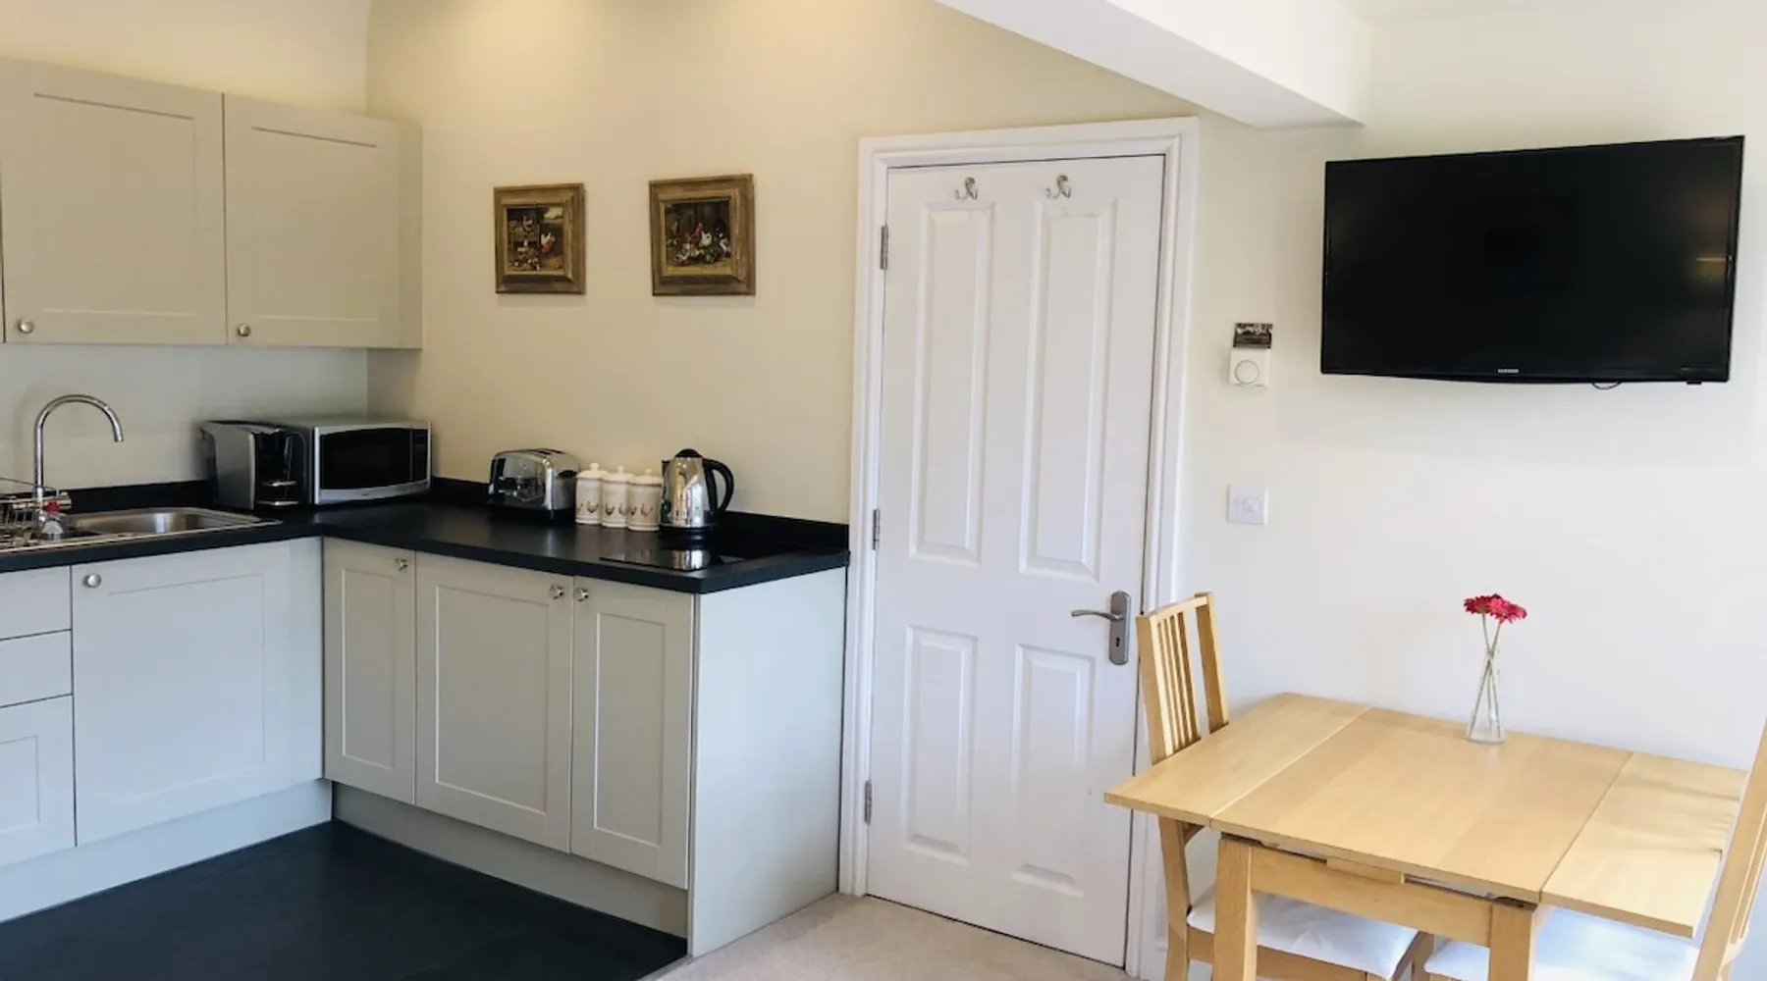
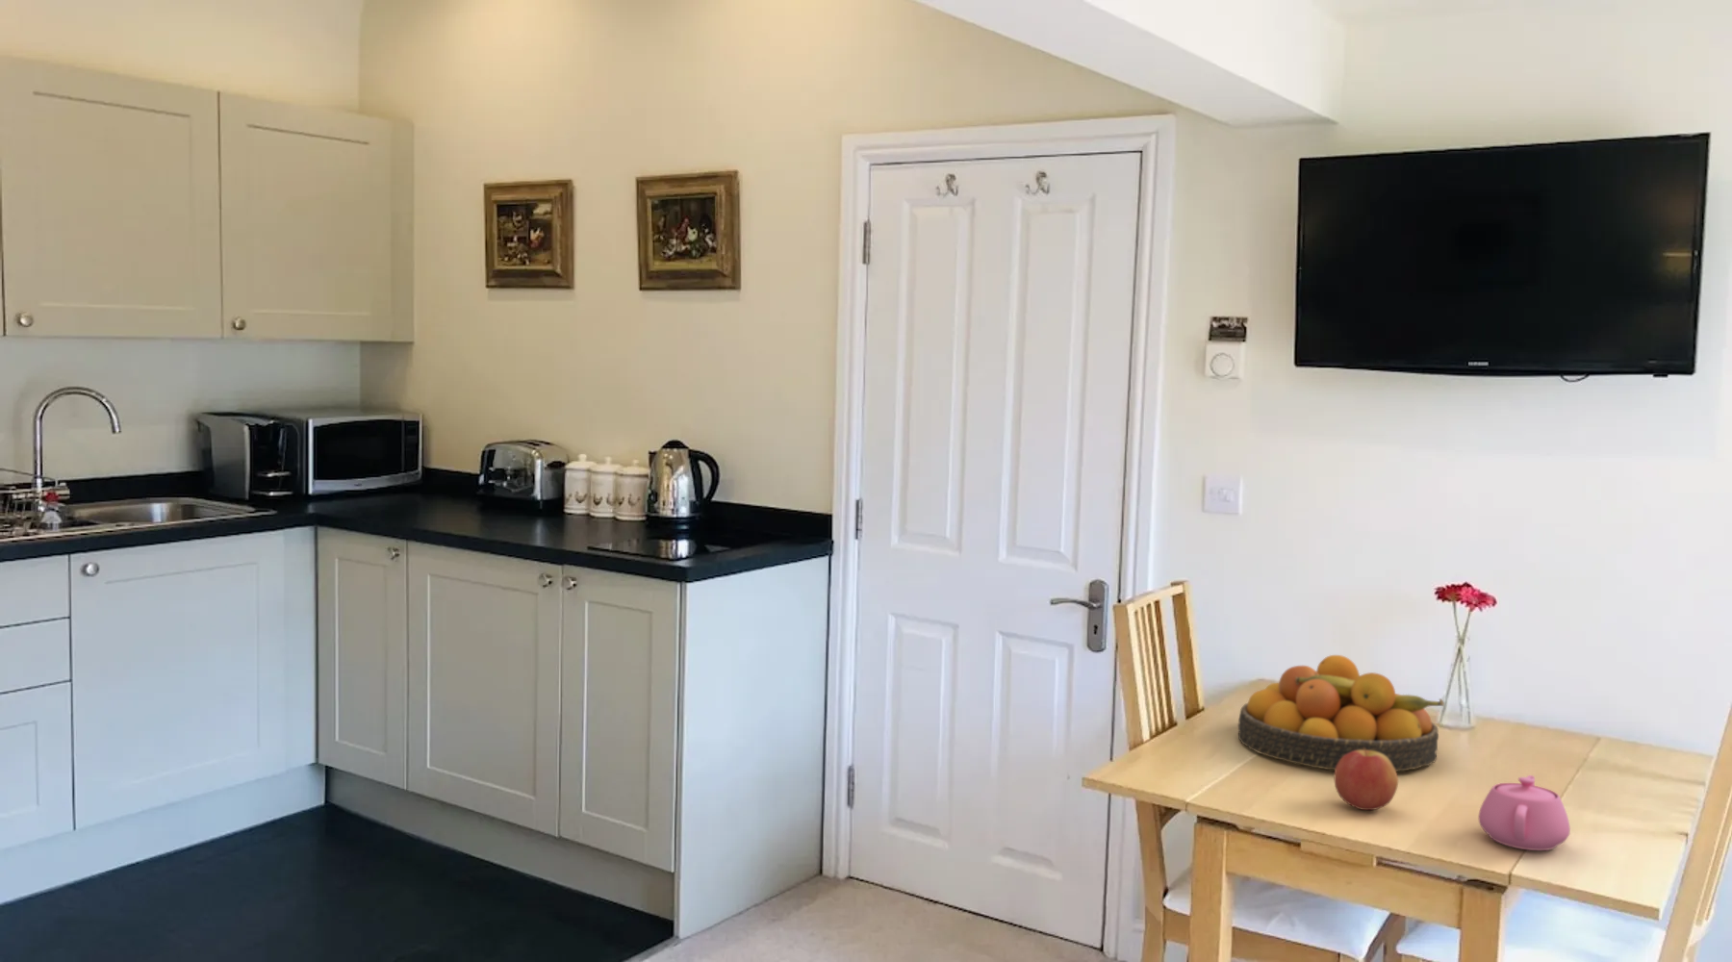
+ teapot [1478,775,1571,852]
+ apple [1334,748,1399,812]
+ fruit bowl [1238,654,1445,772]
